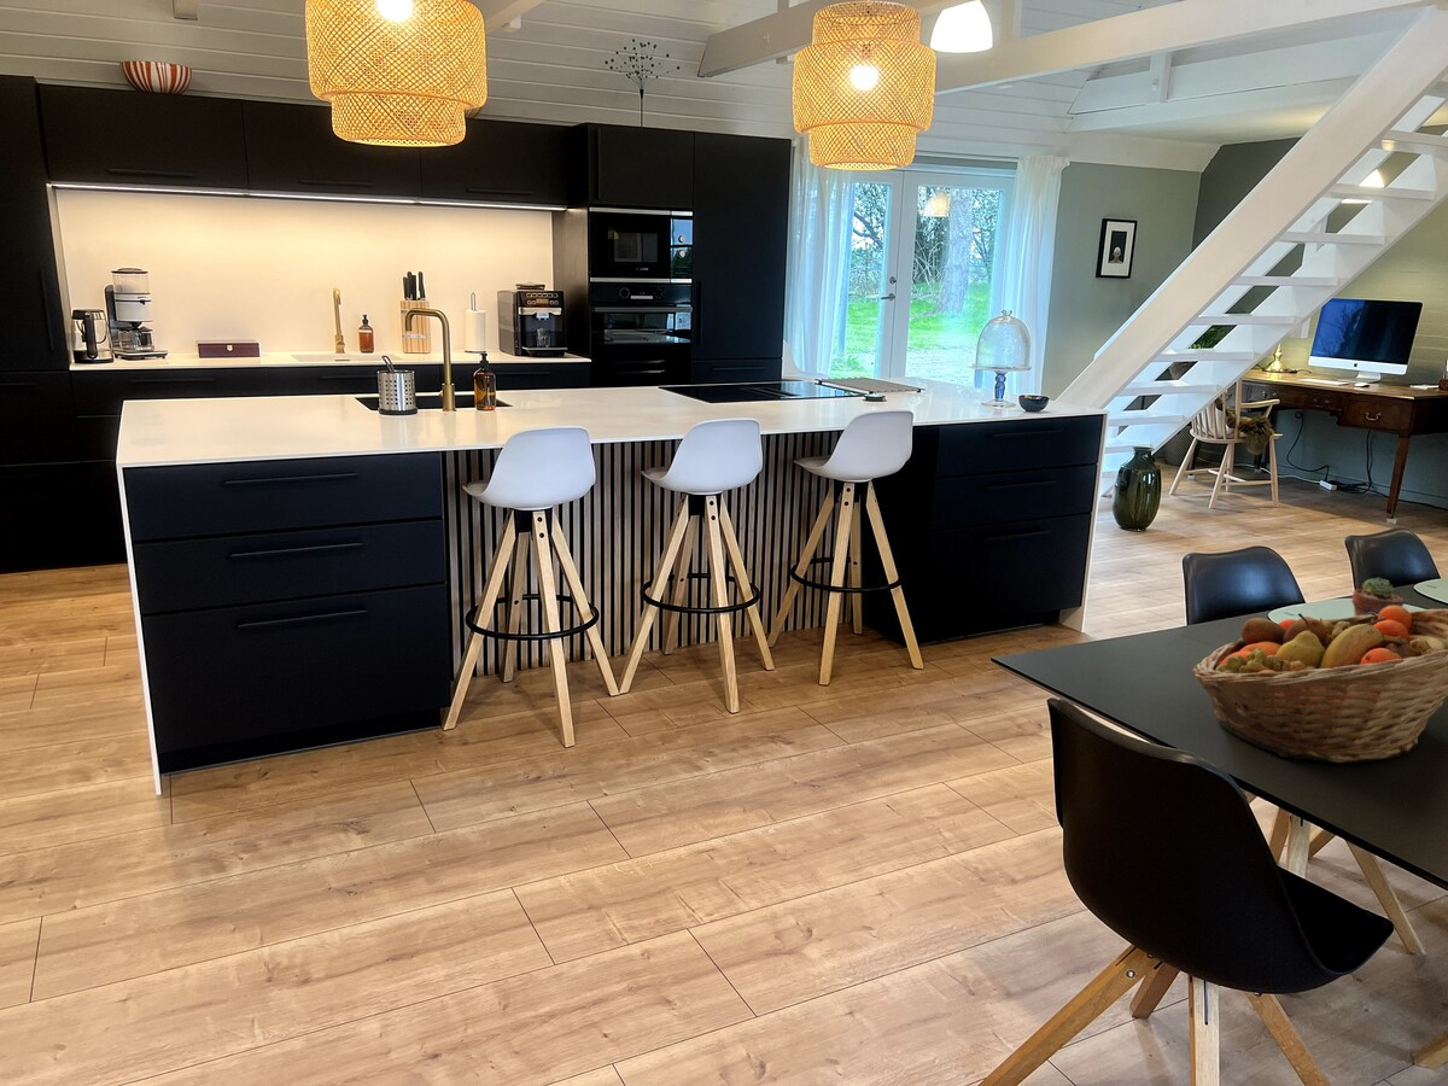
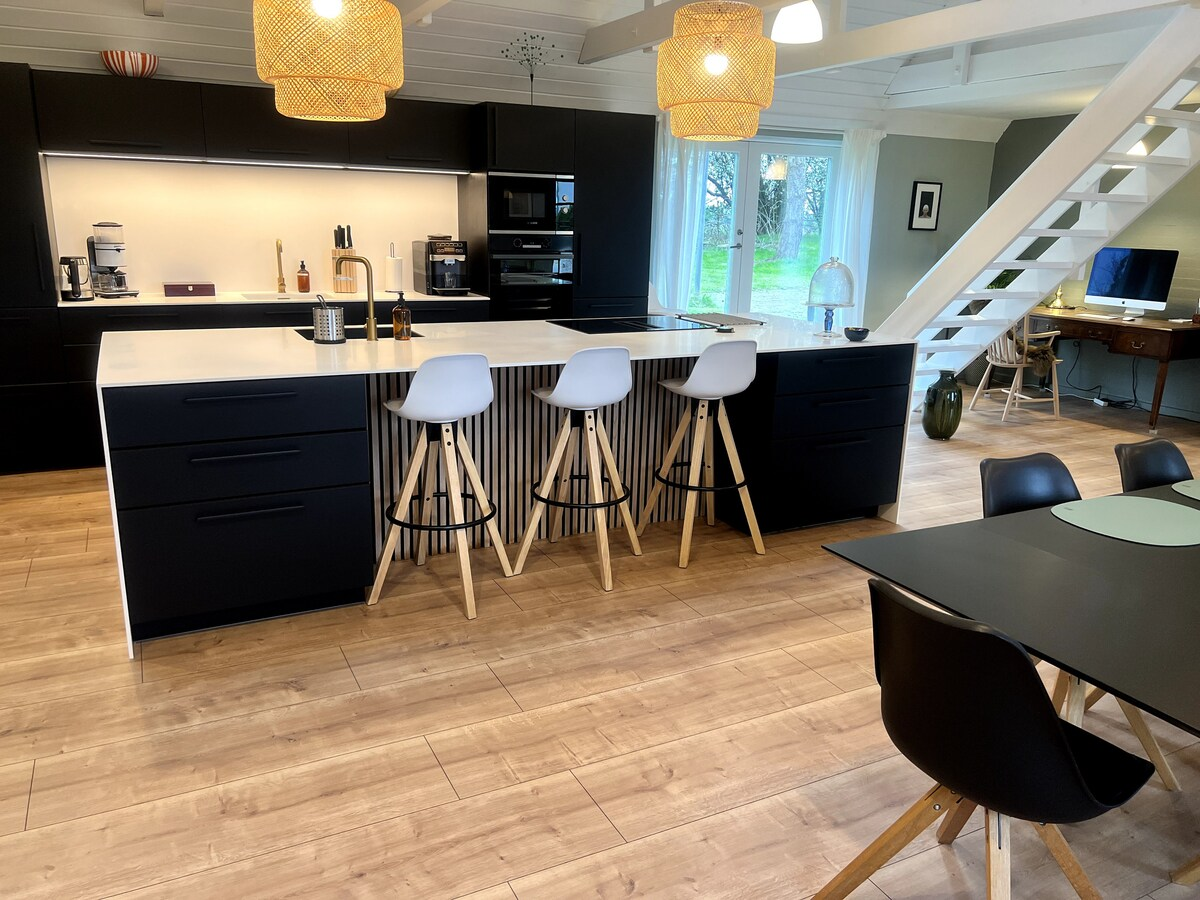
- potted succulent [1350,576,1406,617]
- fruit basket [1191,606,1448,764]
